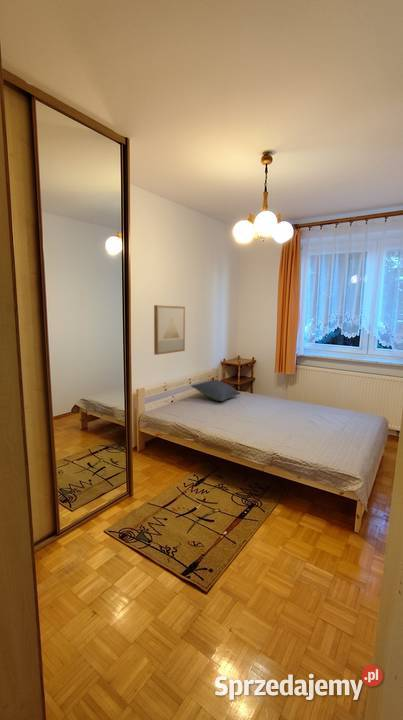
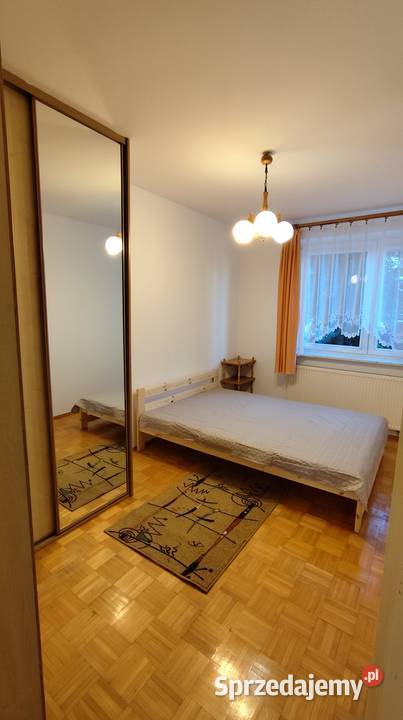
- pillow [190,379,242,402]
- wall art [153,304,186,356]
